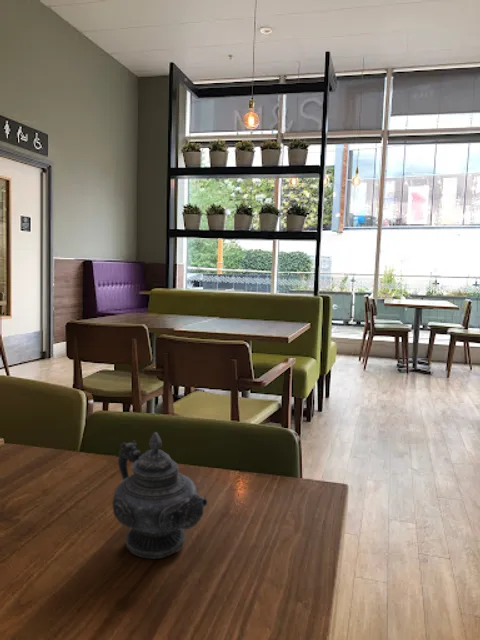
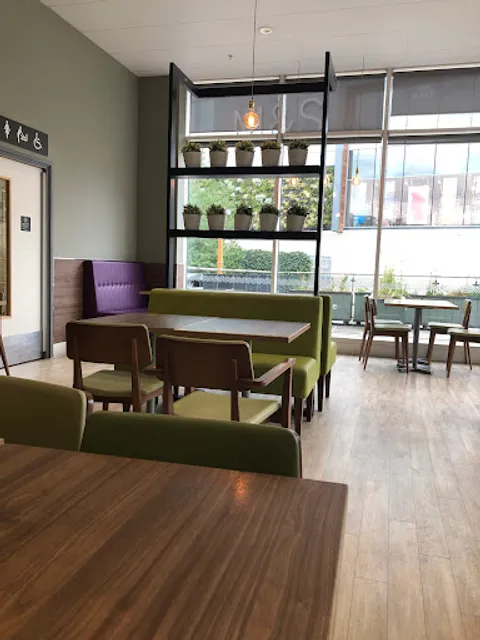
- teapot [111,431,208,560]
